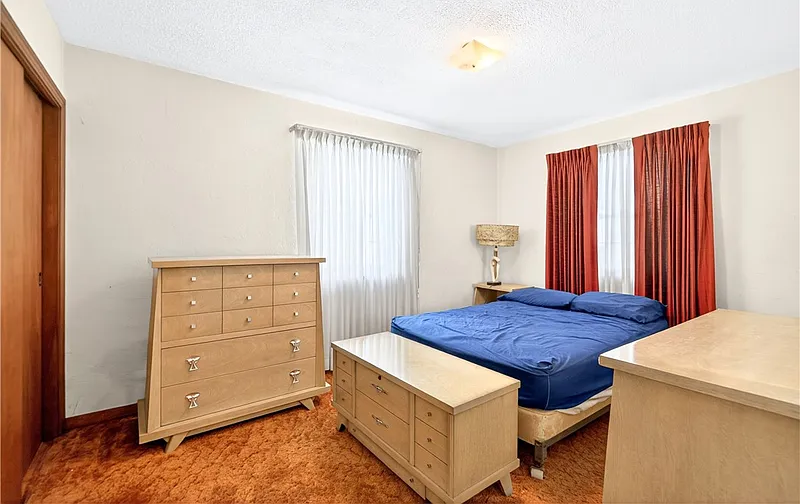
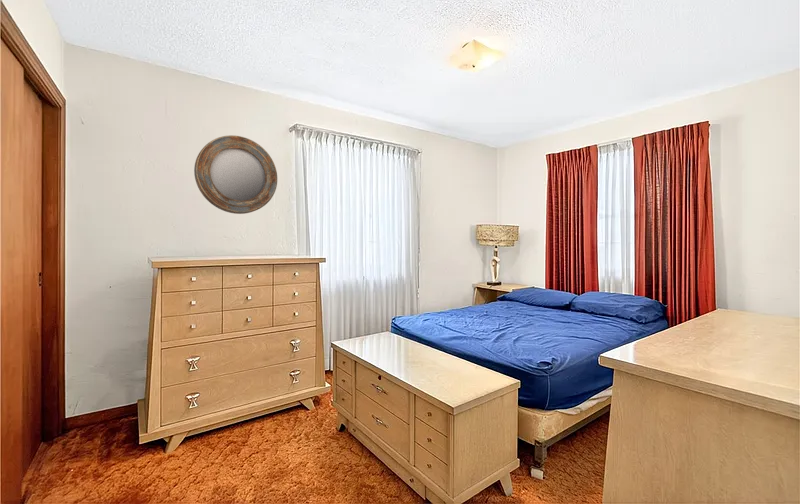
+ home mirror [193,134,278,215]
